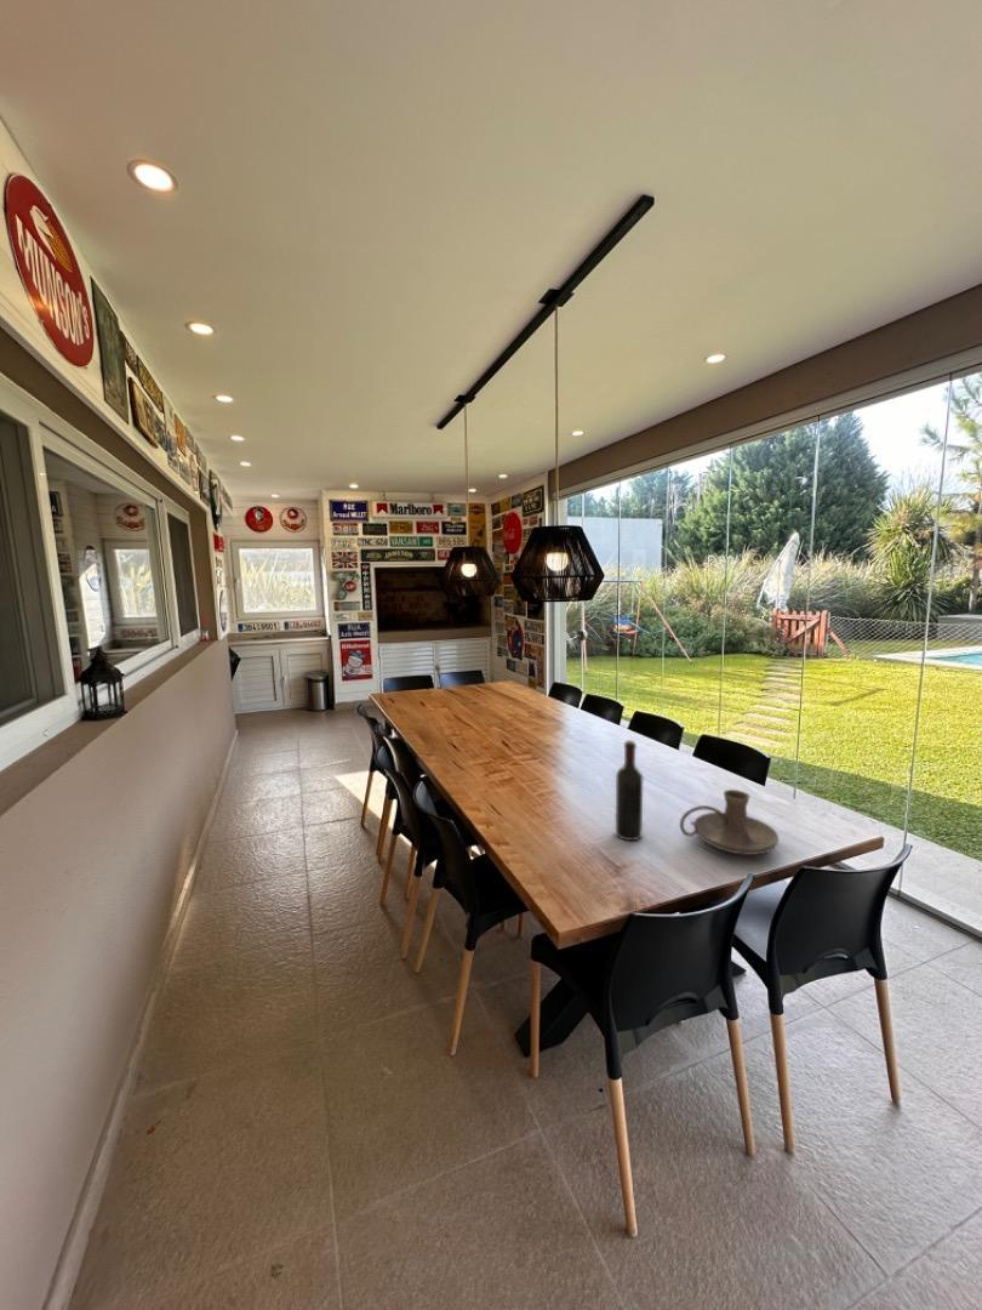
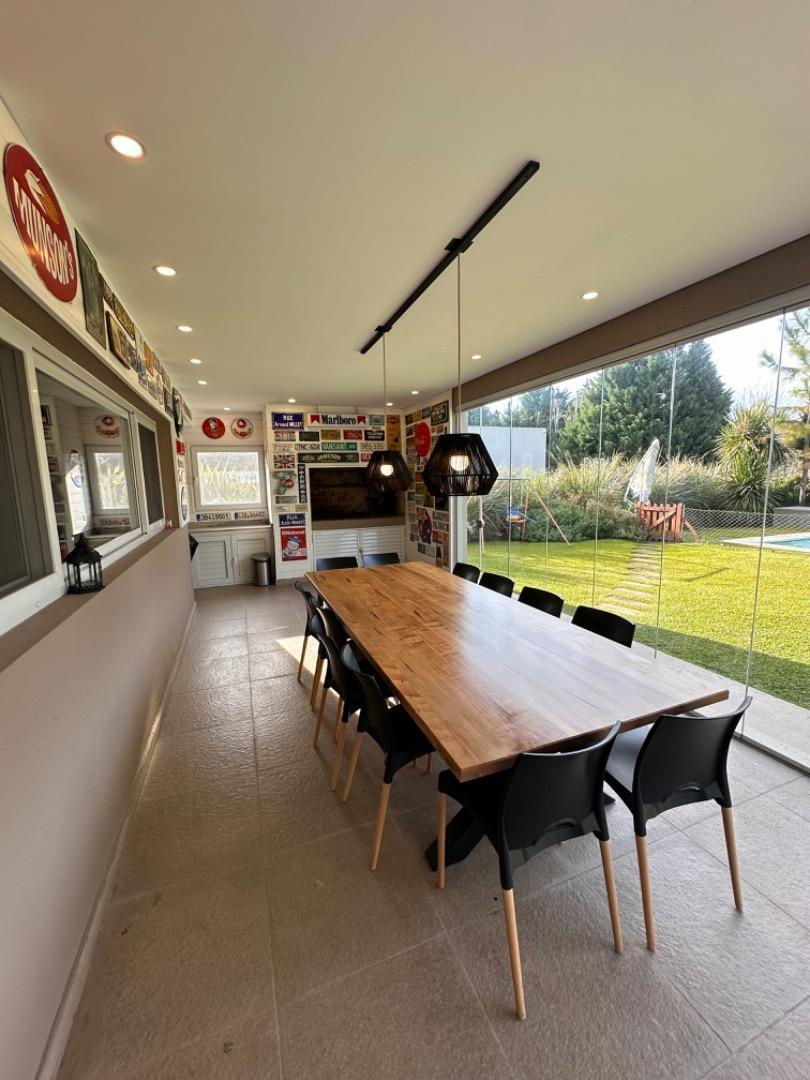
- wine bottle [615,739,644,842]
- candle holder [679,788,780,856]
